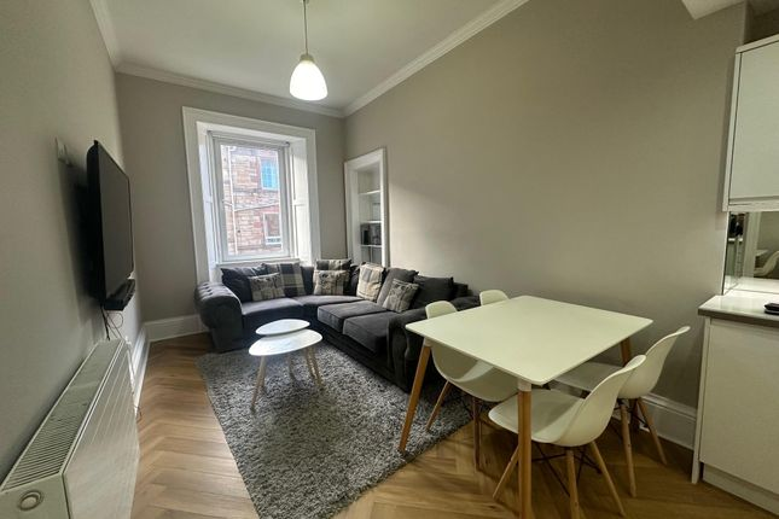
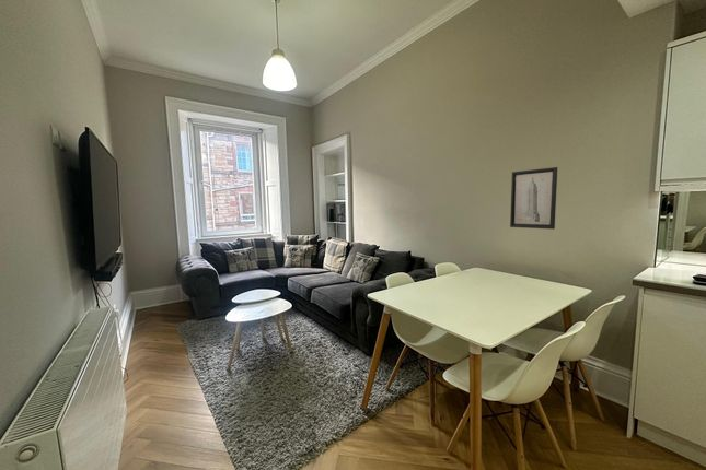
+ wall art [509,166,558,231]
